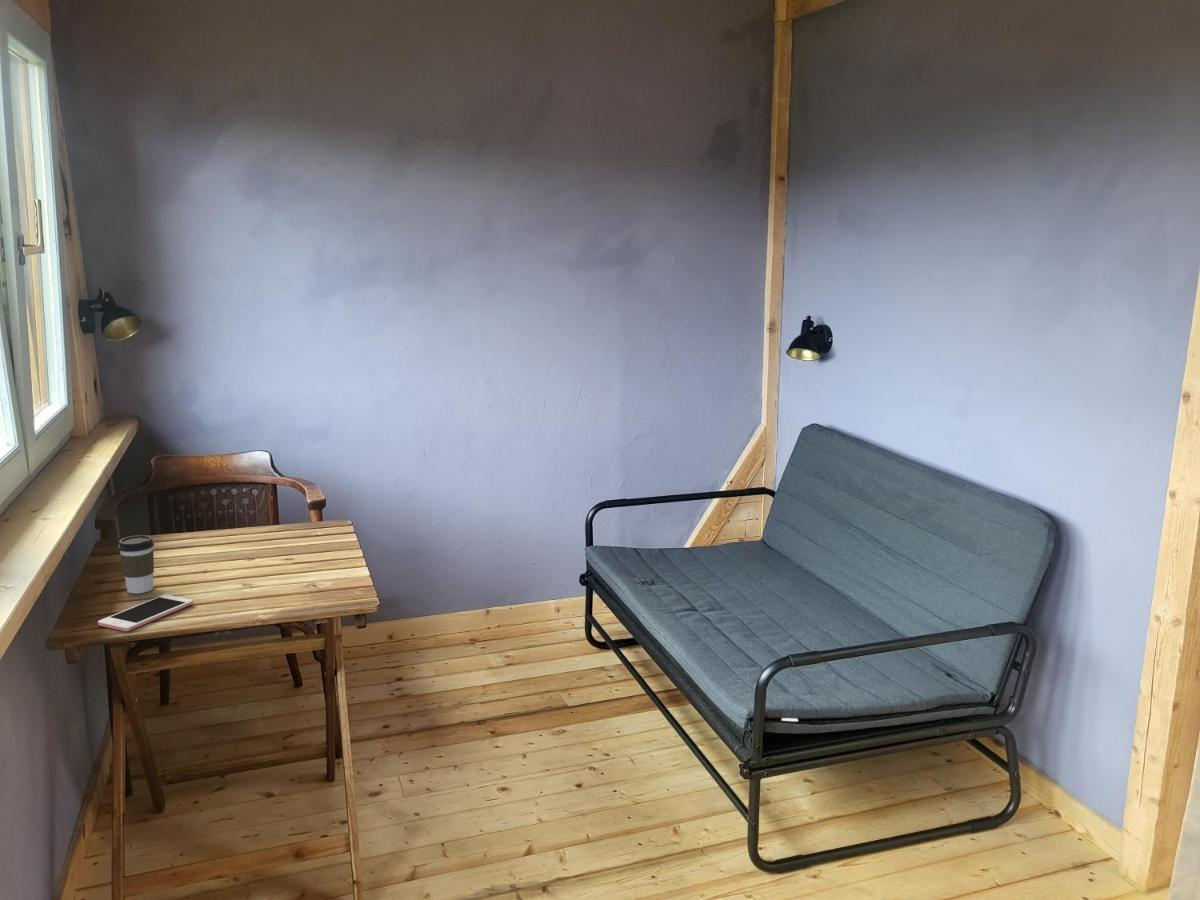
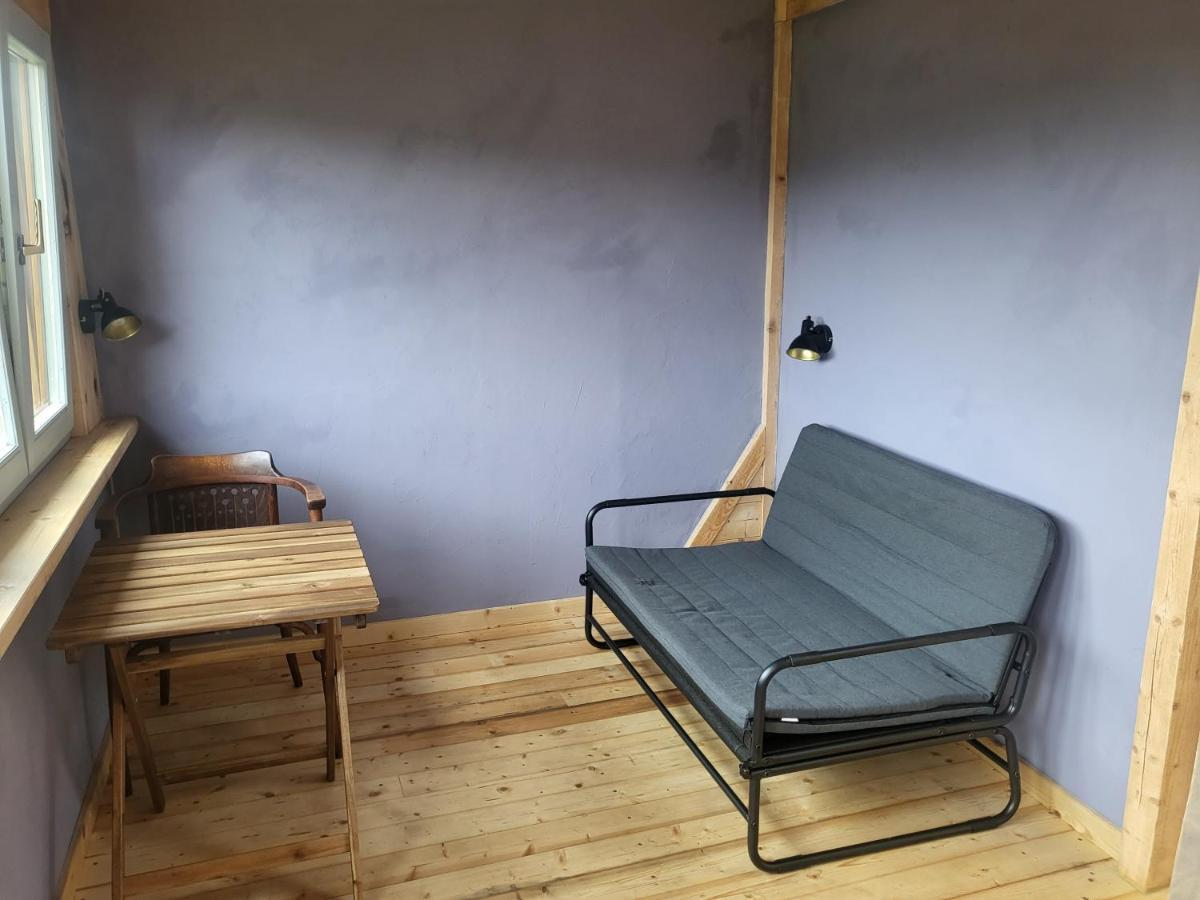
- cell phone [97,594,195,632]
- coffee cup [117,534,155,594]
